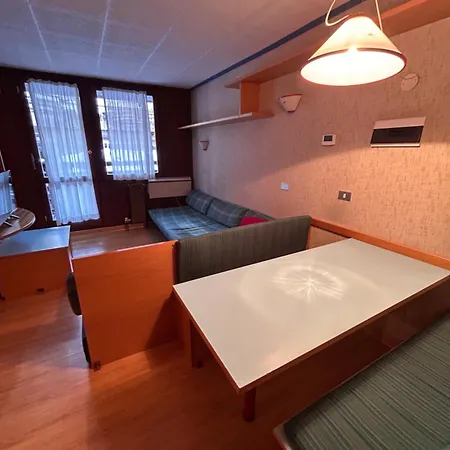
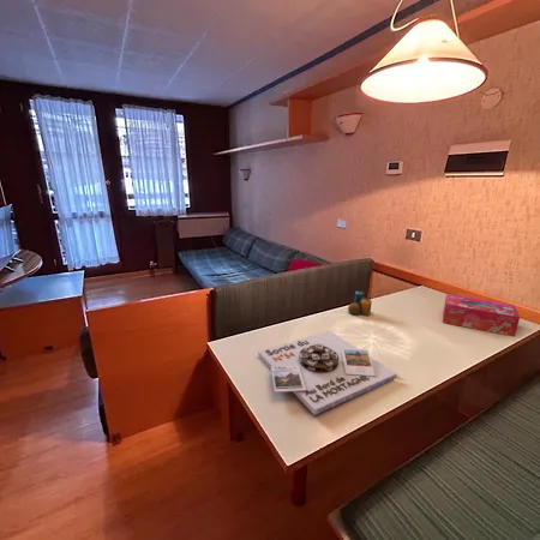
+ tissue box [442,293,521,338]
+ board game [257,329,398,416]
+ candle [347,290,373,317]
